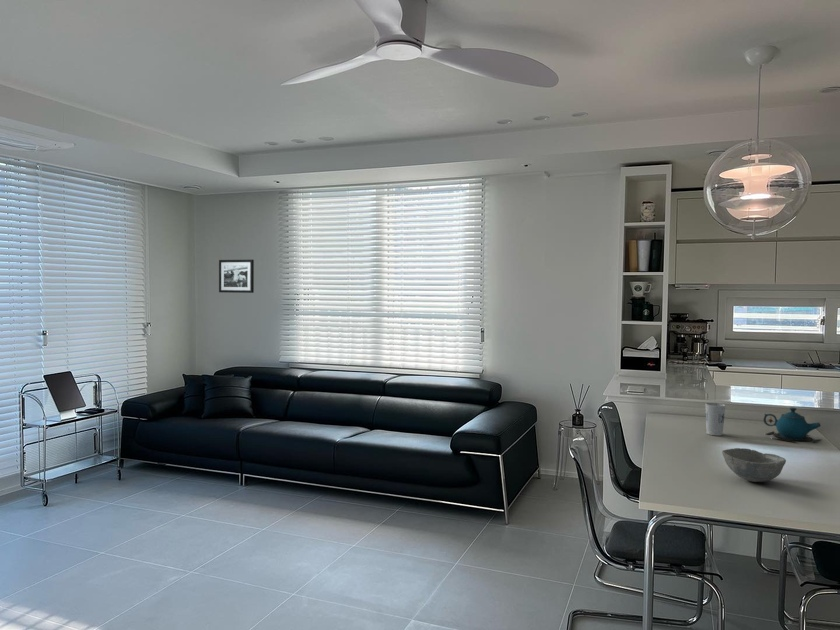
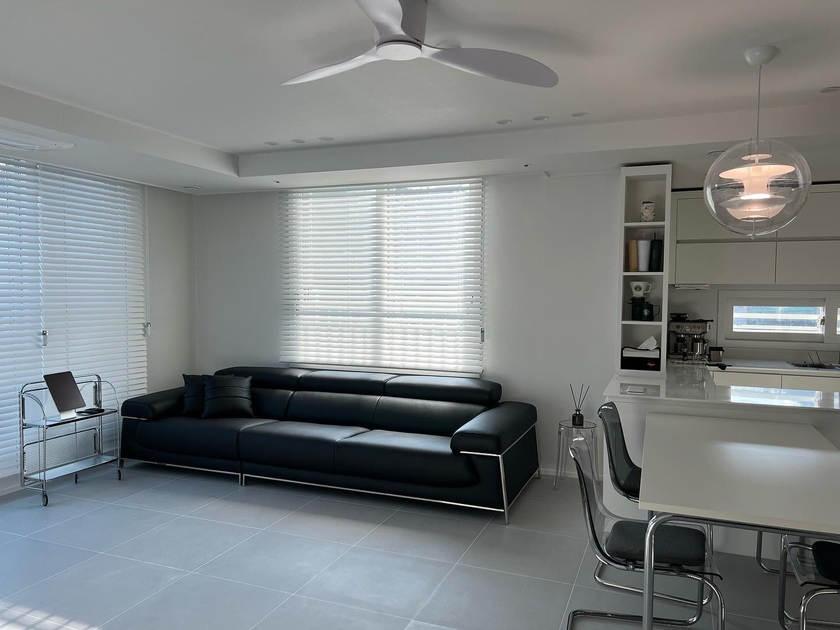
- teapot [763,406,823,444]
- bowl [721,447,787,483]
- picture frame [218,259,255,294]
- cup [705,402,726,437]
